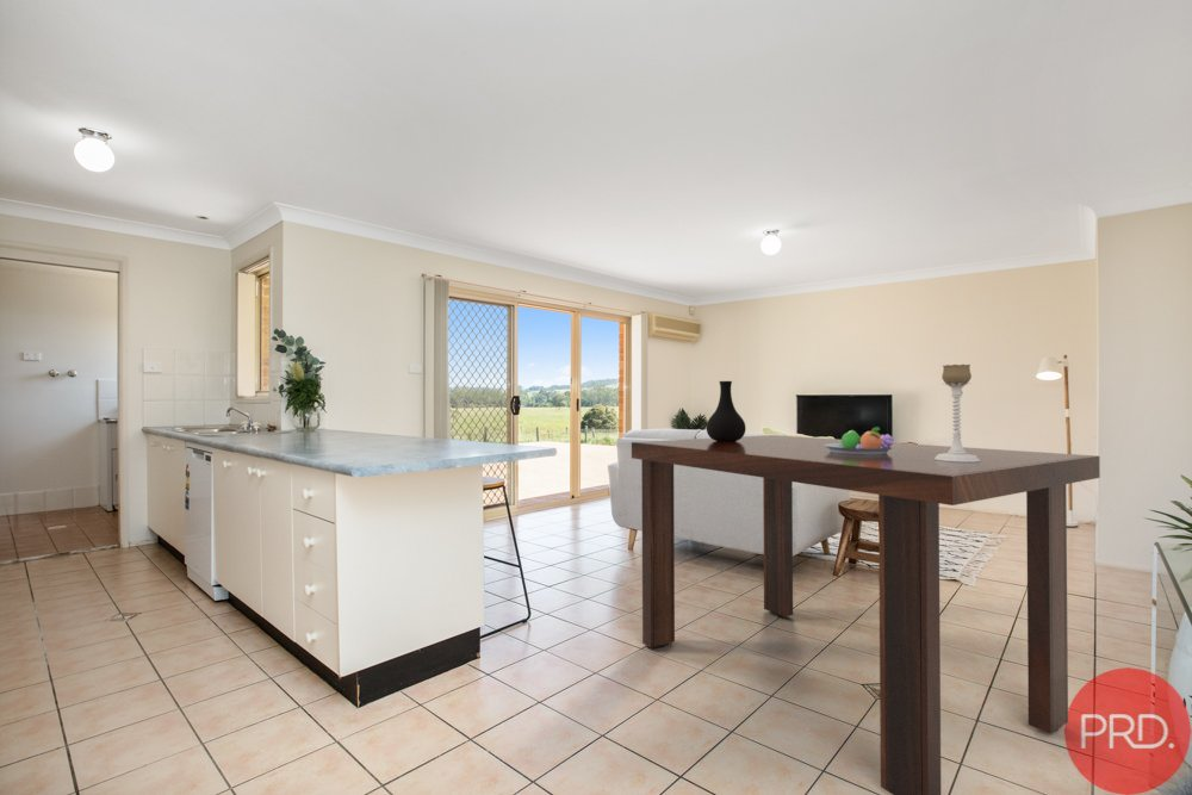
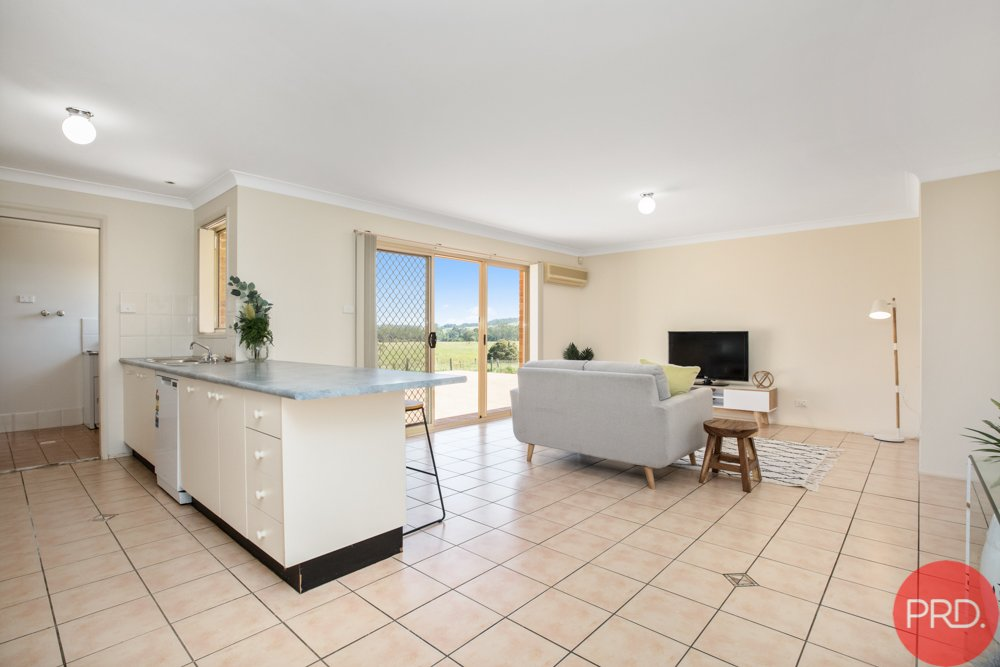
- vase [706,380,747,442]
- candle holder [935,364,981,462]
- fruit bowl [824,426,895,455]
- dining table [631,434,1101,795]
